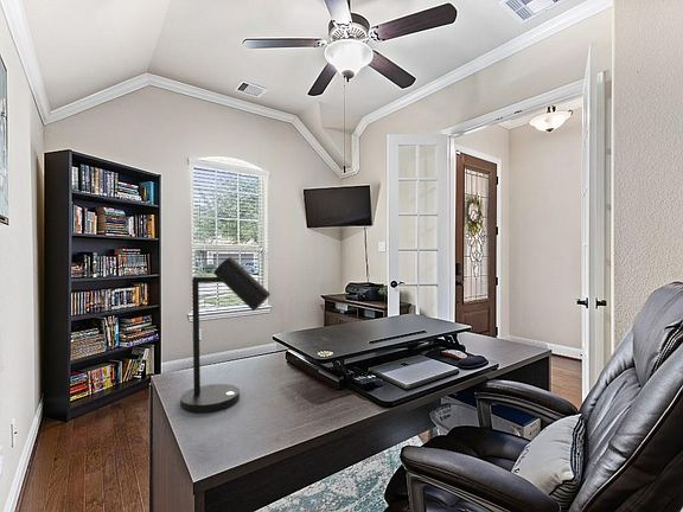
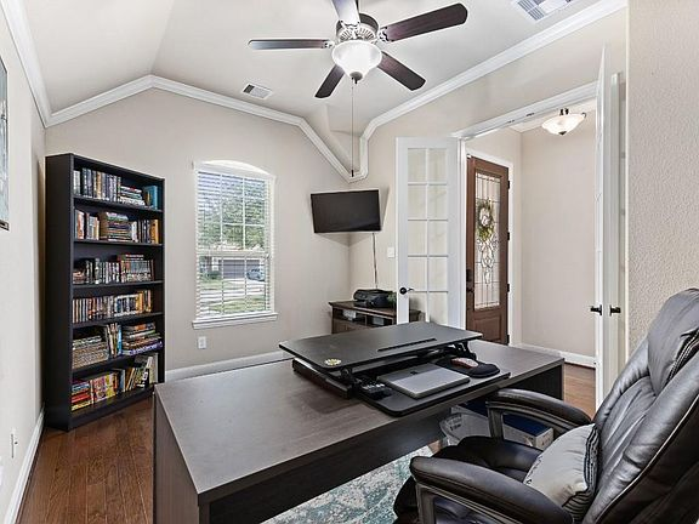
- desk lamp [179,256,272,414]
